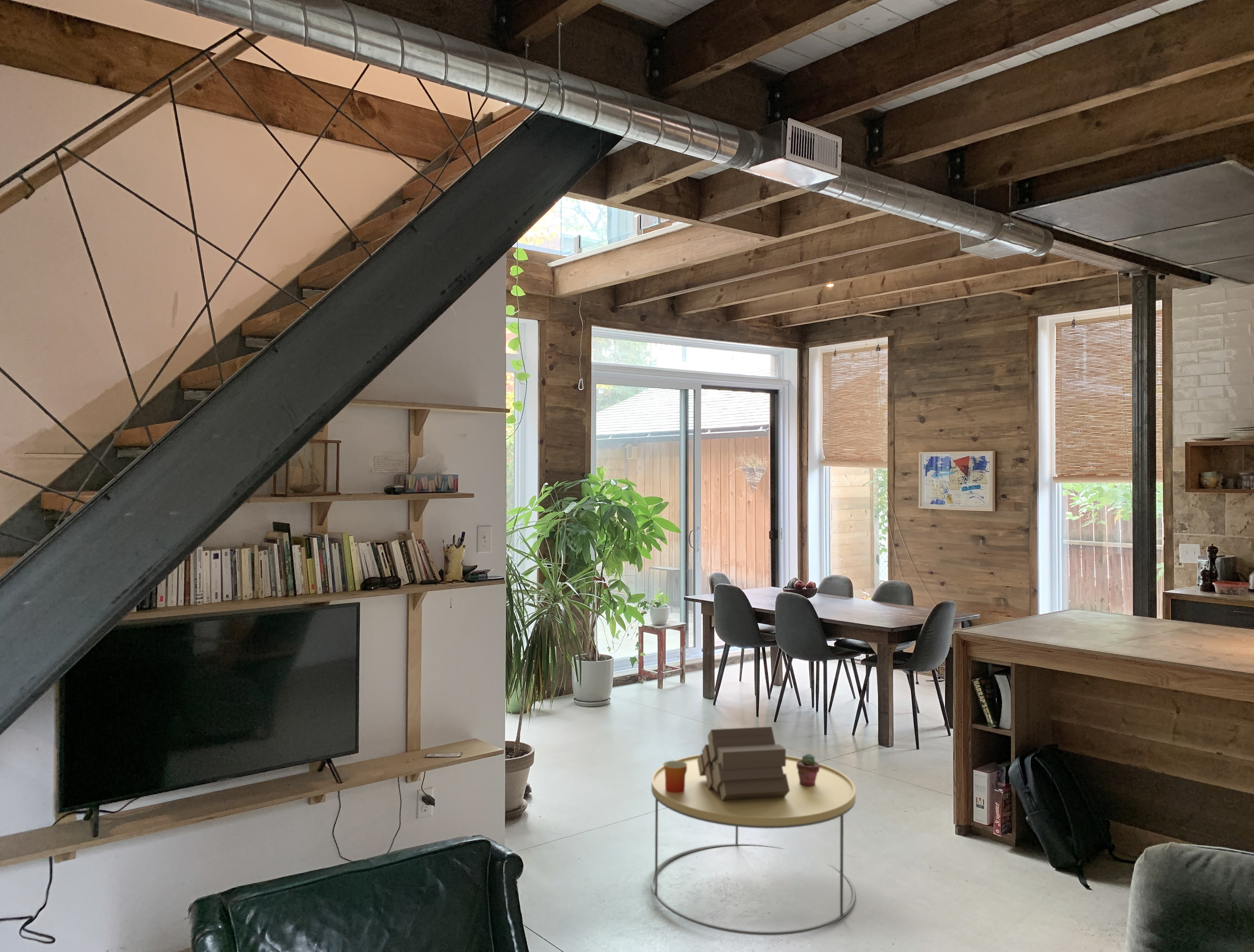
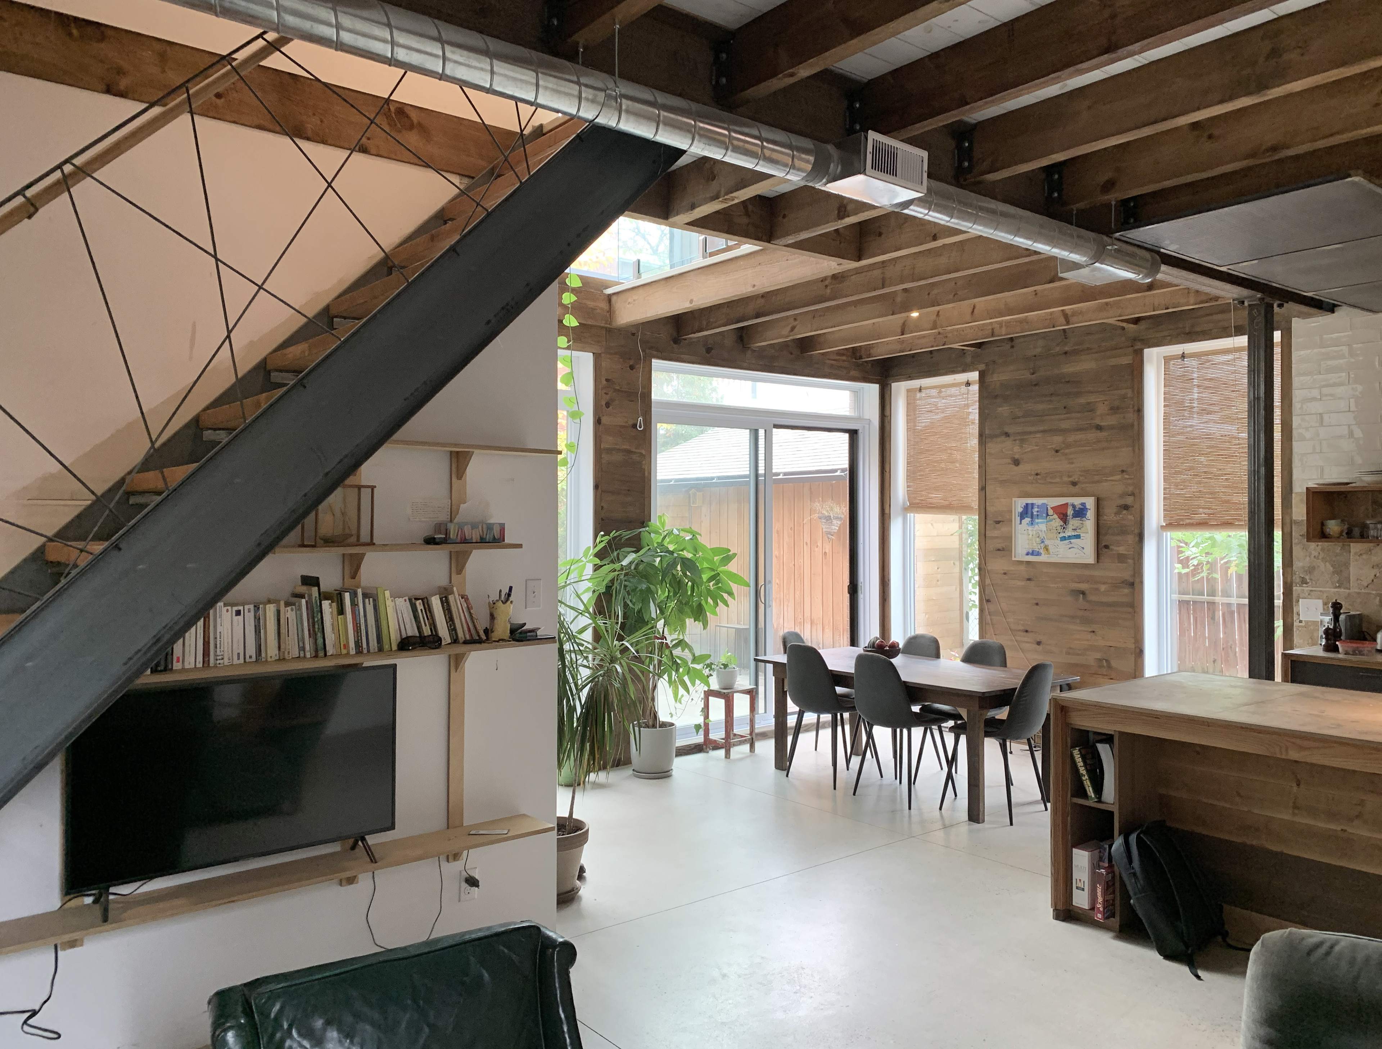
- mug [663,760,687,793]
- log pile [697,726,790,801]
- coffee table [651,754,856,936]
- potted succulent [796,753,820,787]
